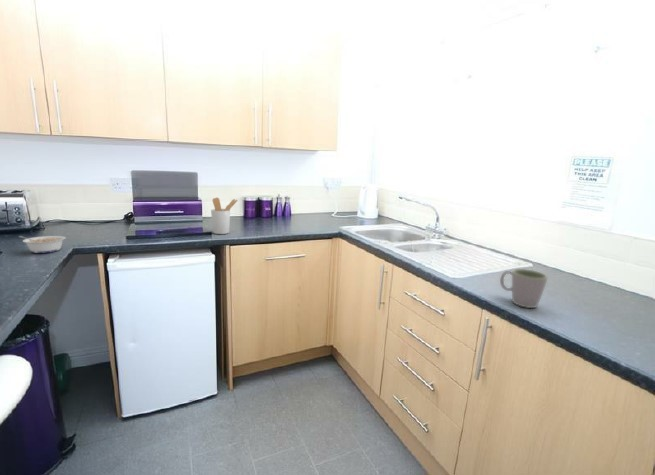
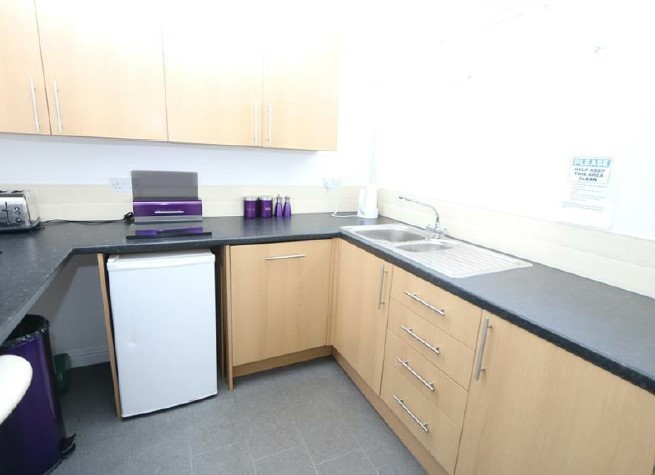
- legume [18,235,66,254]
- utensil holder [210,197,239,235]
- mug [499,268,549,309]
